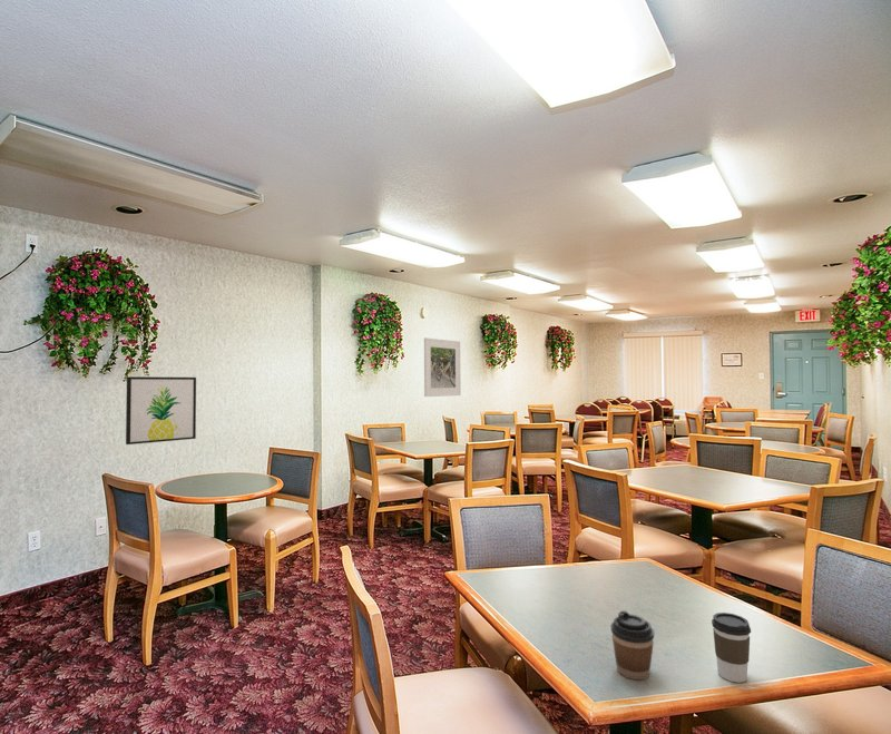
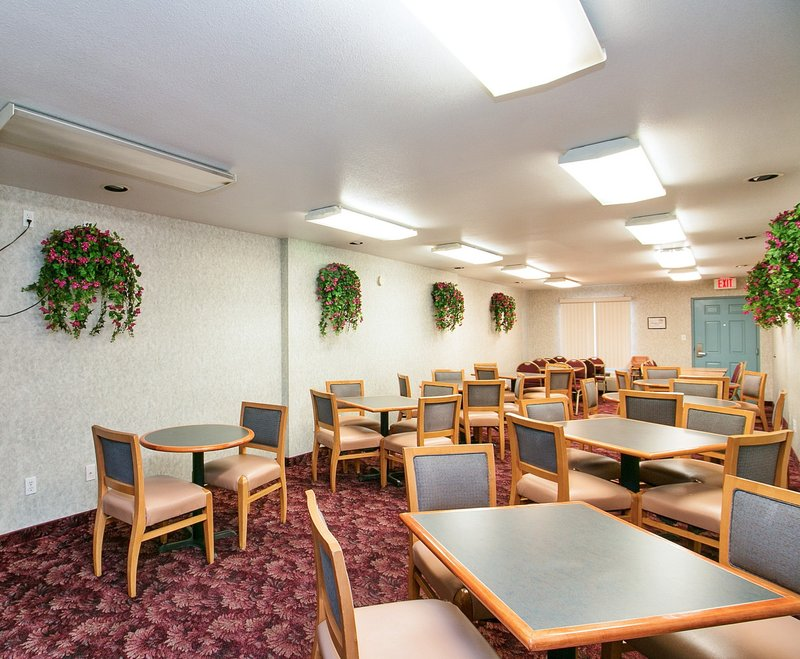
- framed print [423,336,462,398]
- coffee cup [609,609,656,681]
- wall art [125,375,197,446]
- coffee cup [711,611,752,684]
